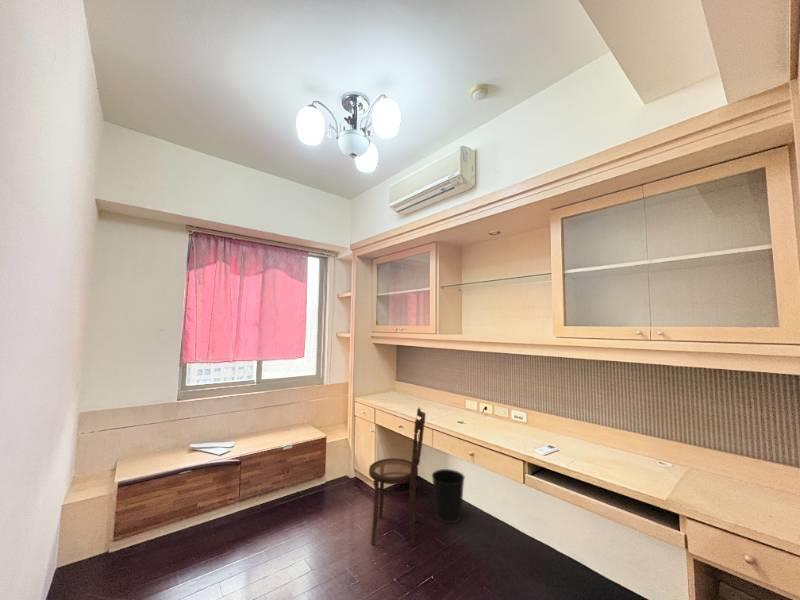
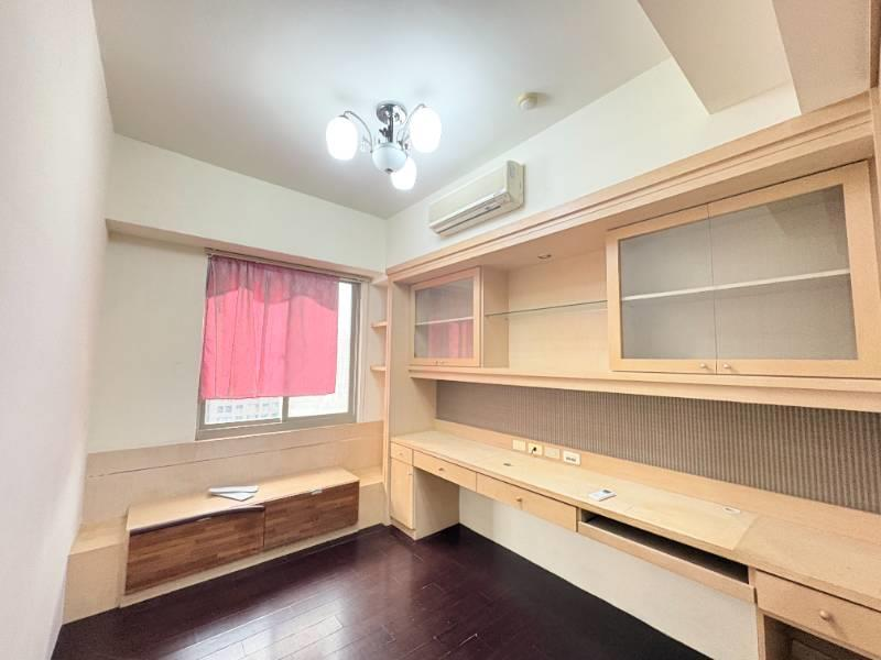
- wastebasket [431,468,466,524]
- chair [368,407,427,547]
